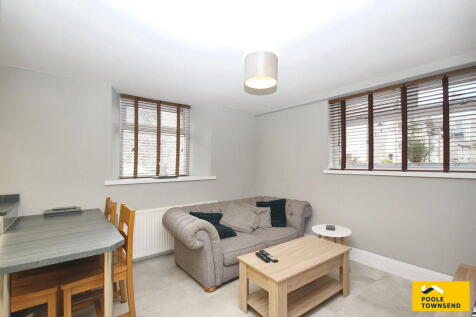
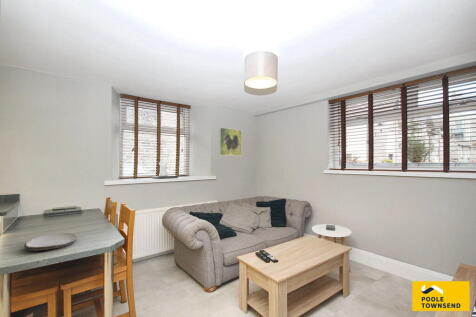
+ plate [23,232,78,251]
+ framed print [218,126,243,157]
